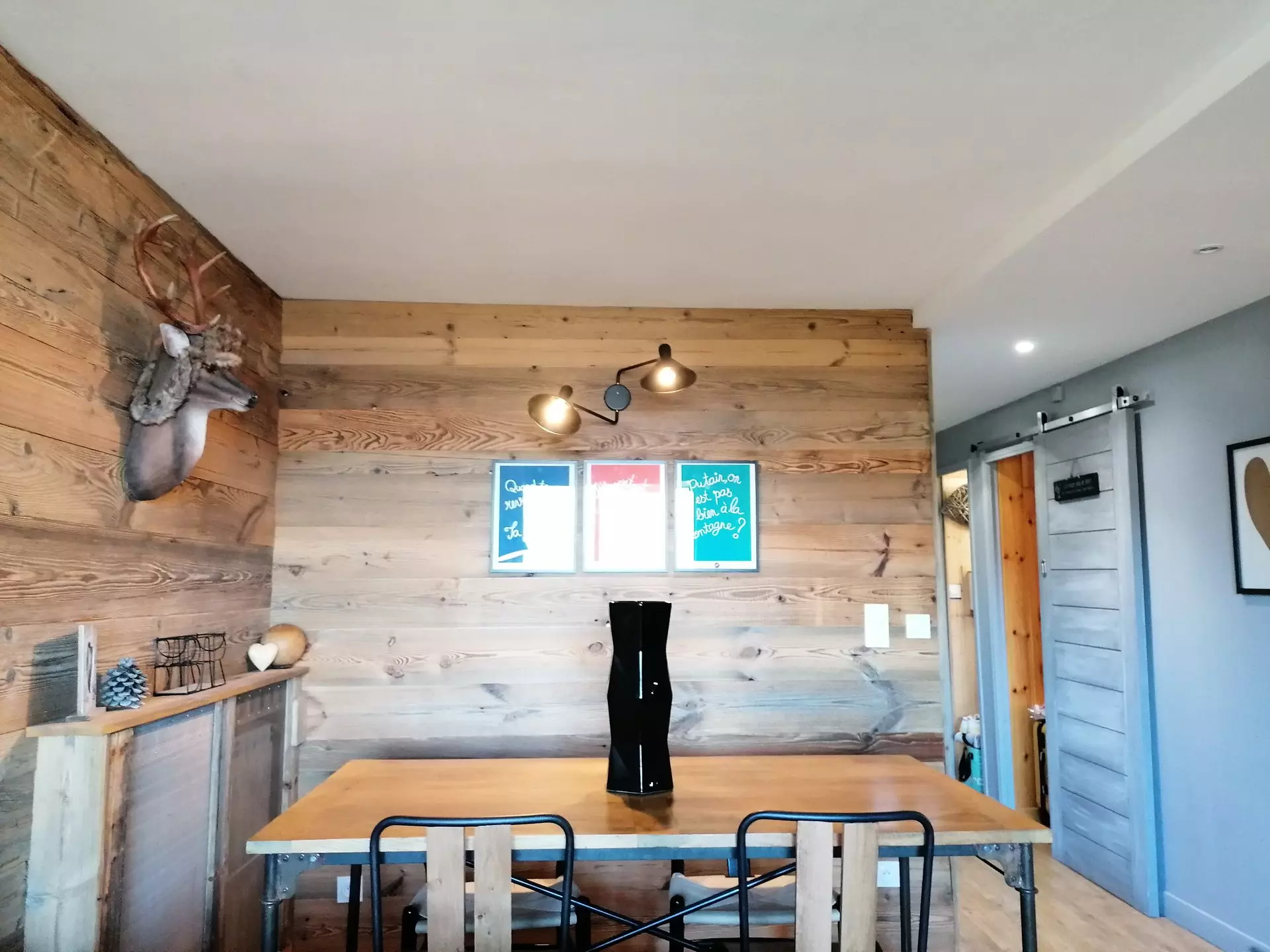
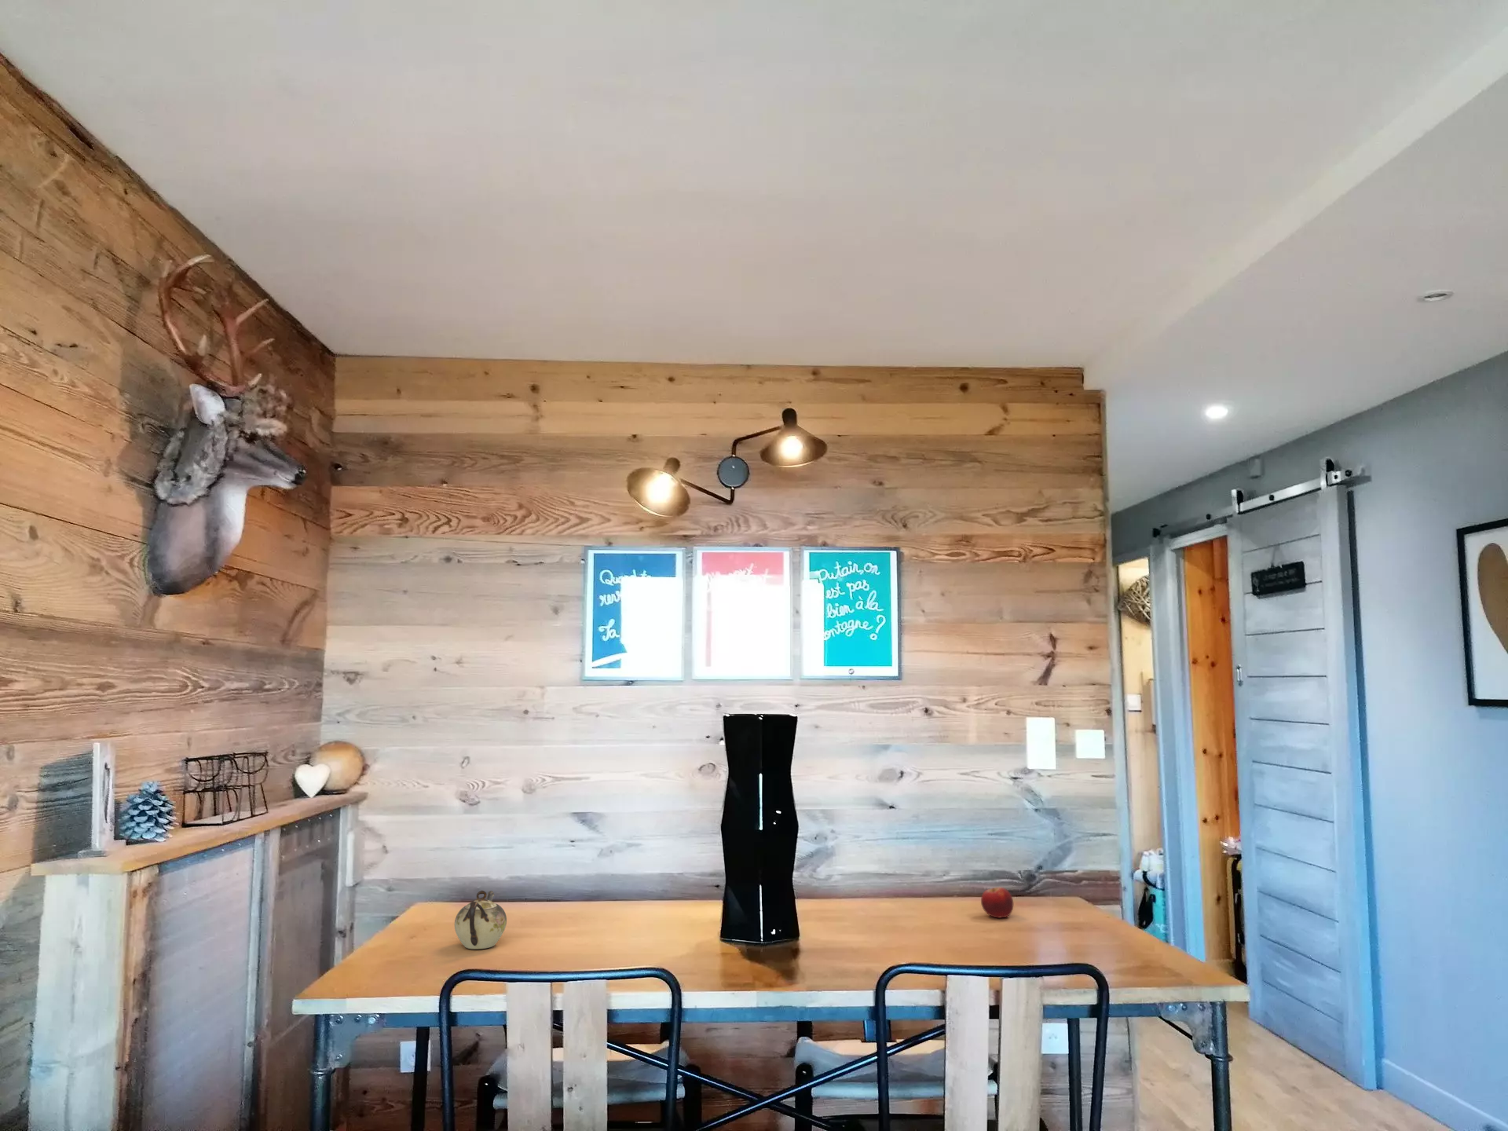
+ fruit [980,886,1014,918]
+ teapot [454,890,507,950]
